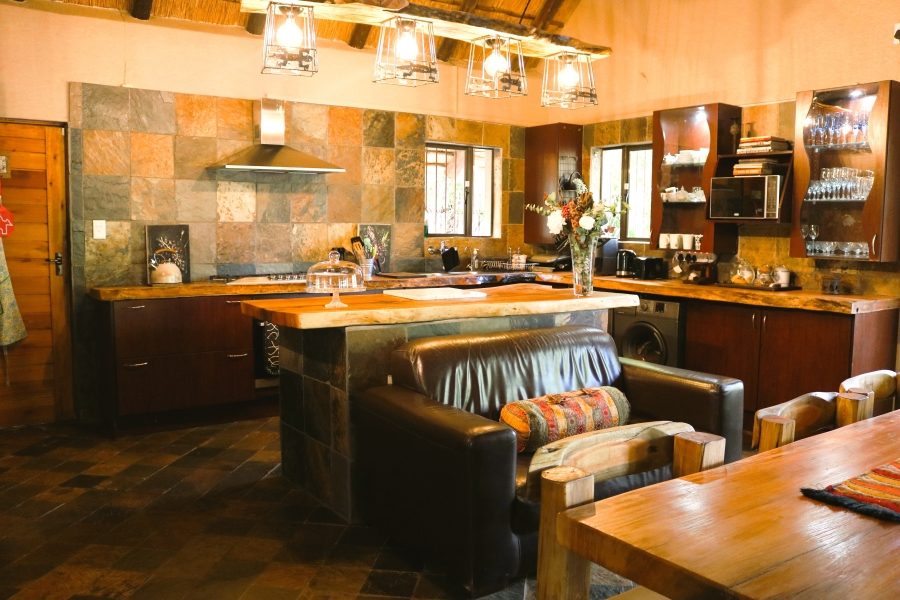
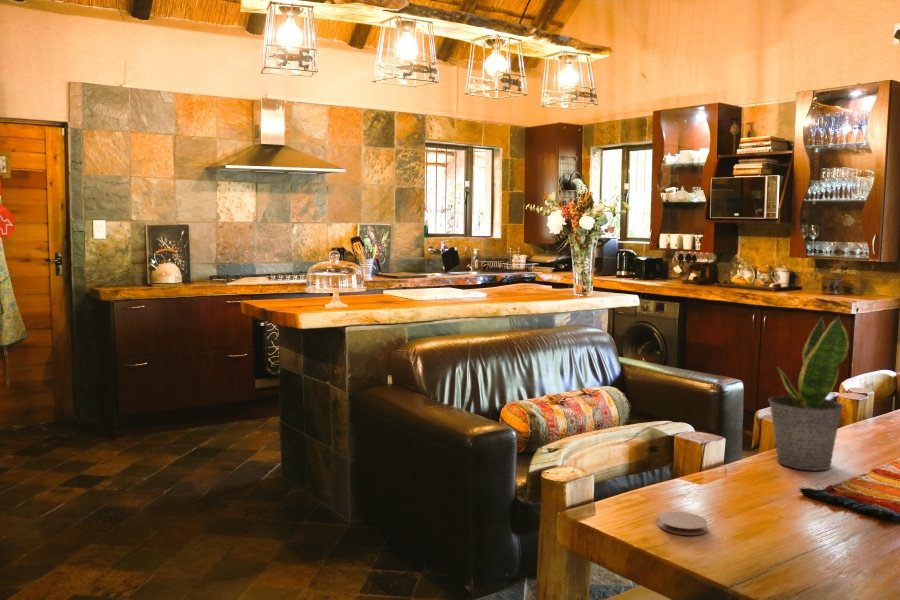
+ coaster [657,511,709,536]
+ potted plant [767,315,850,471]
